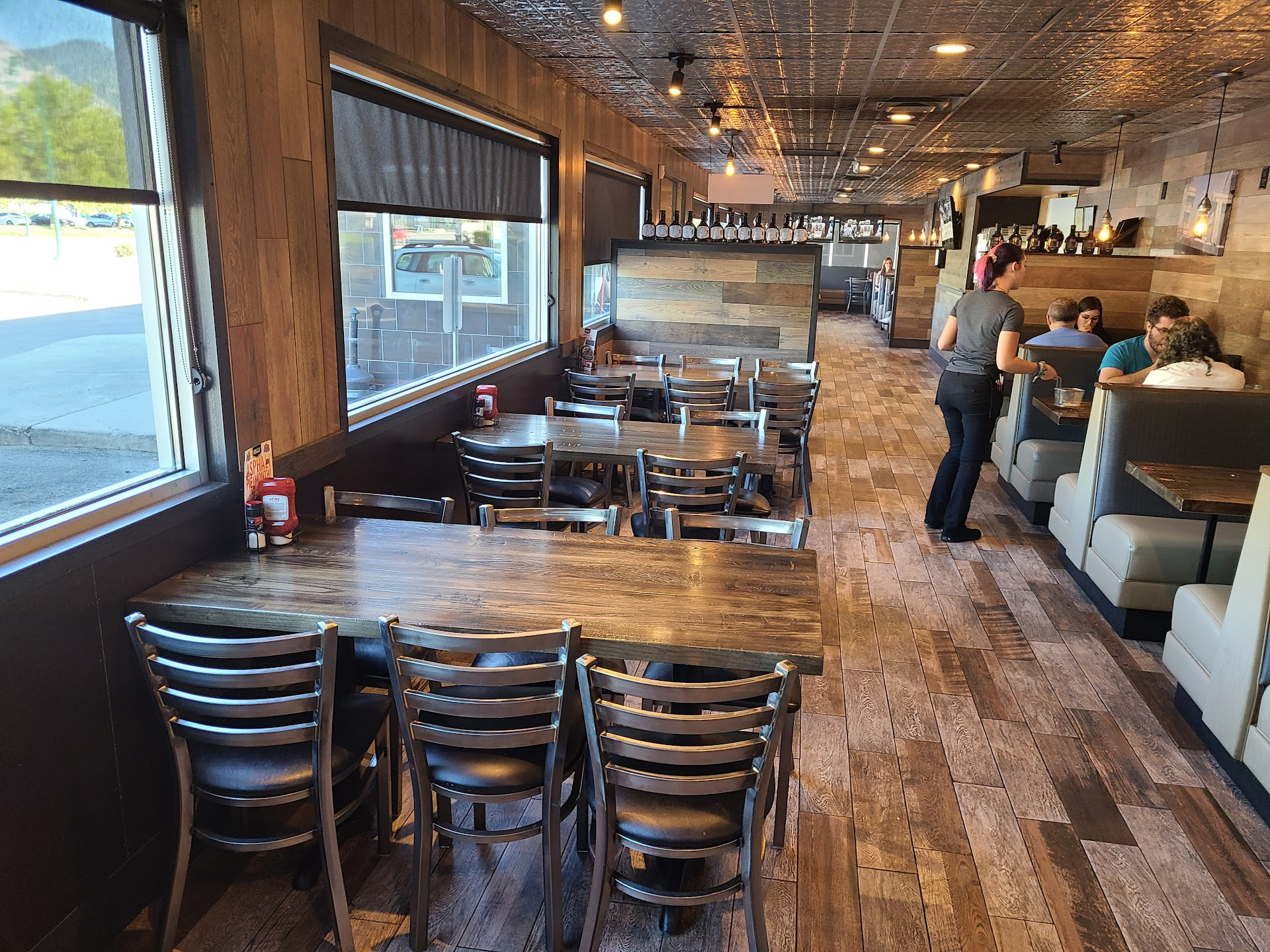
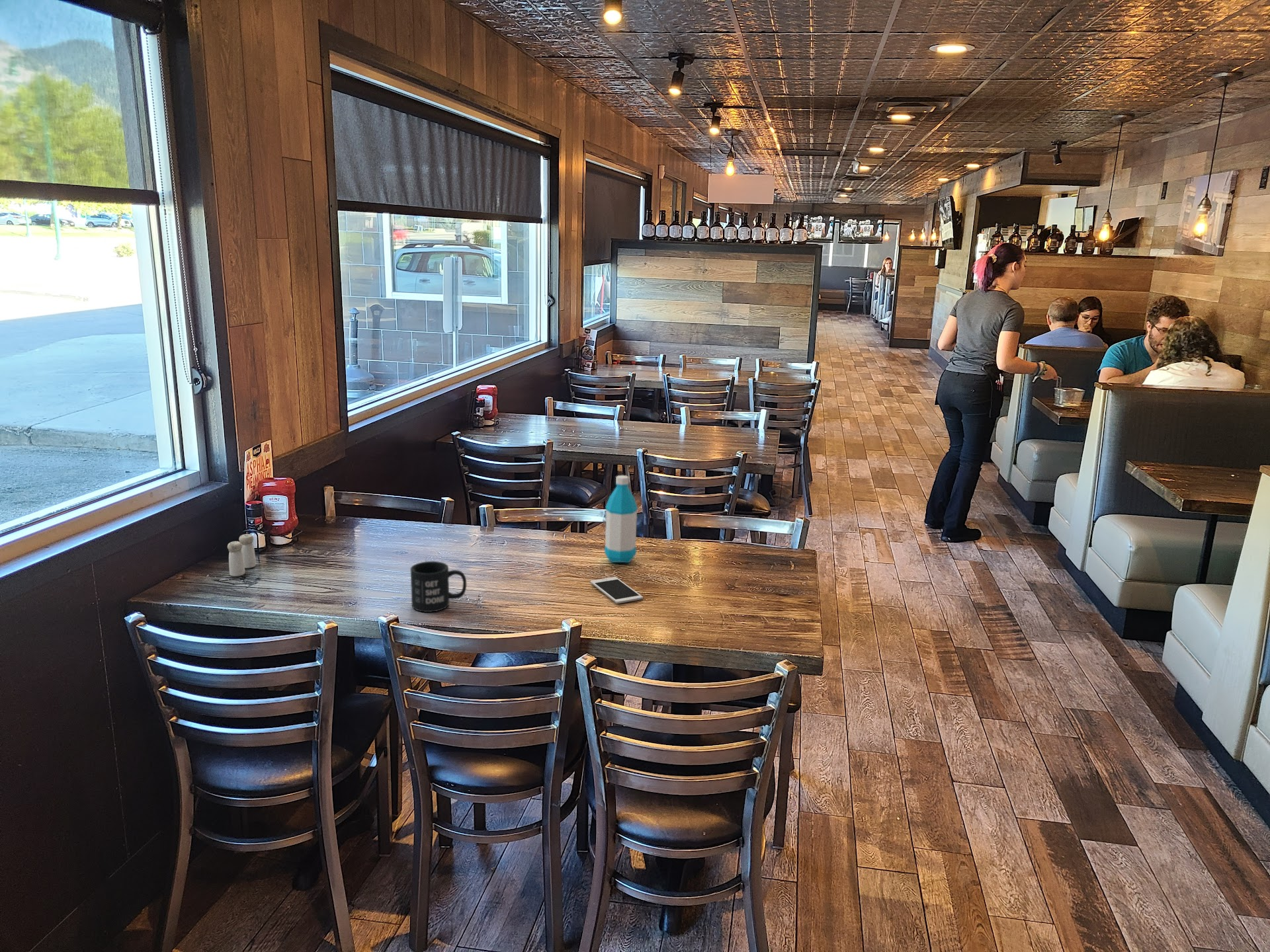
+ salt and pepper shaker [227,534,257,577]
+ mug [409,561,467,613]
+ water bottle [604,475,638,563]
+ cell phone [590,576,644,604]
